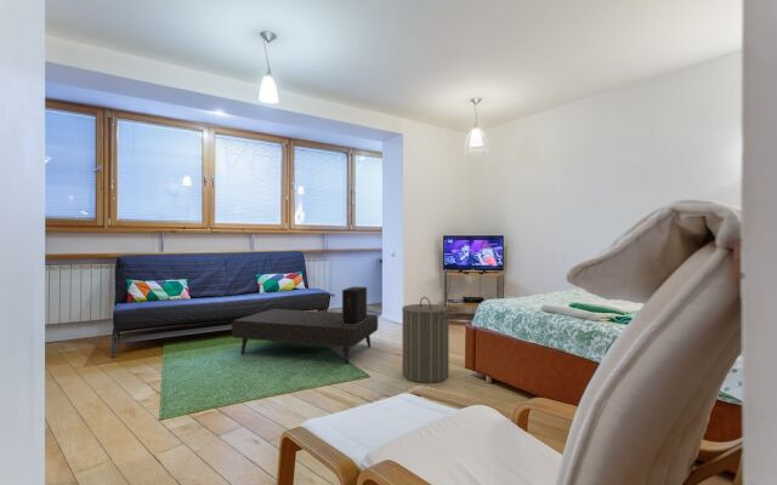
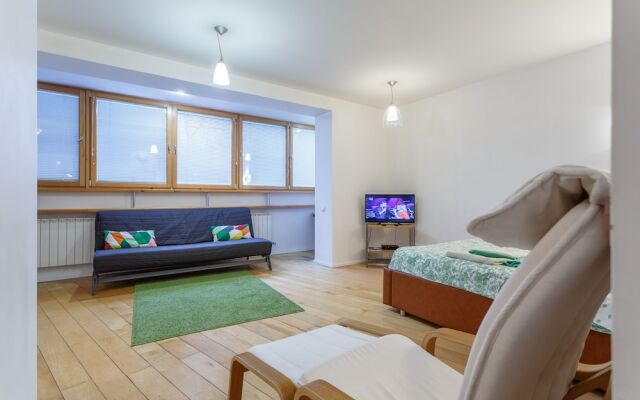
- coffee table [231,308,379,366]
- laundry hamper [401,296,450,384]
- decorative box [341,285,368,325]
